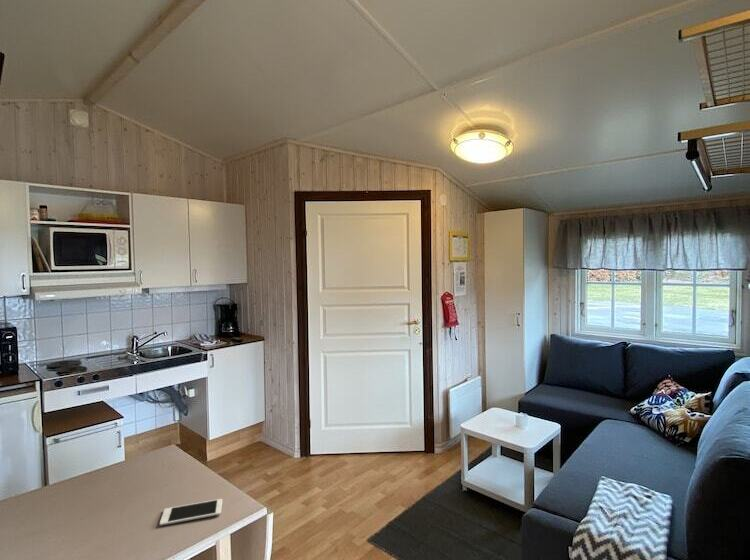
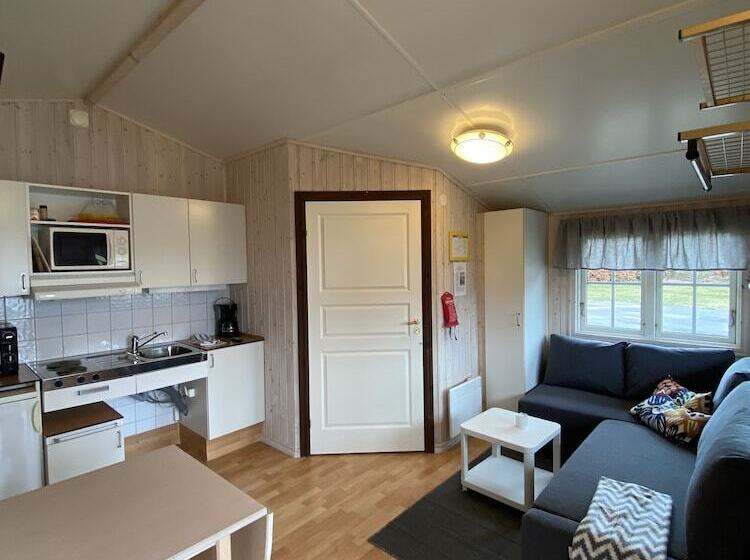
- cell phone [159,498,223,527]
